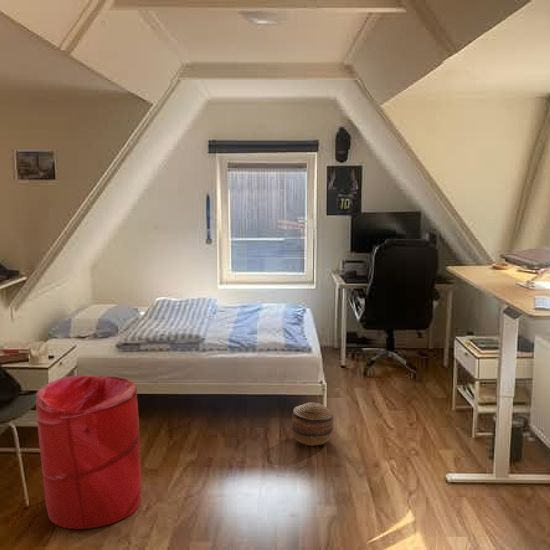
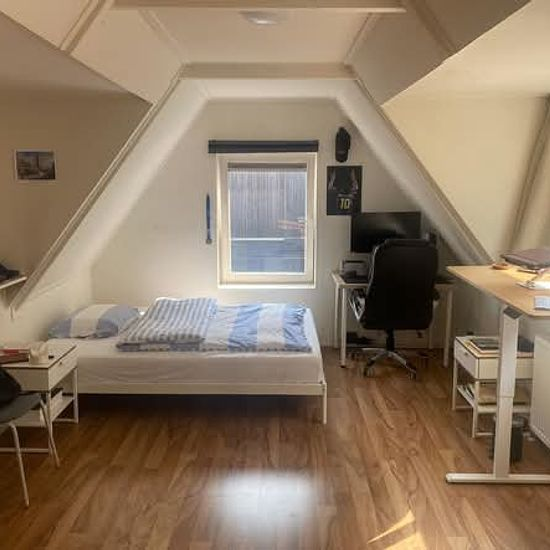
- basket [291,401,335,446]
- laundry hamper [35,374,142,530]
